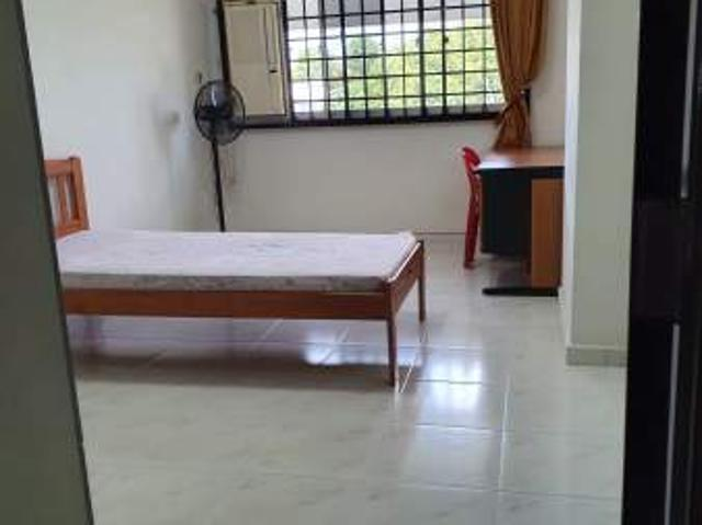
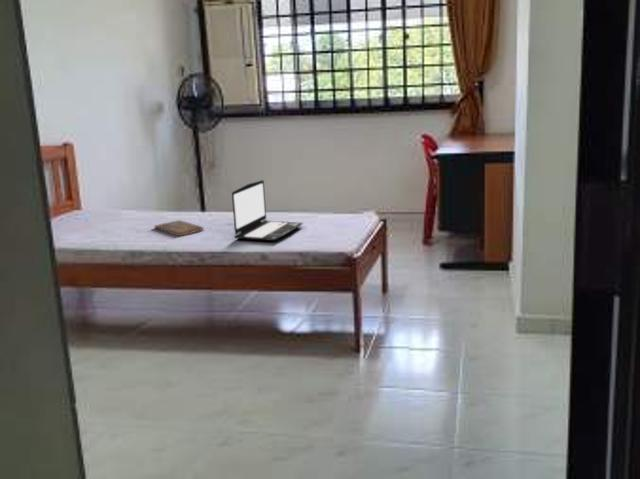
+ bible [154,219,205,237]
+ laptop [231,179,304,242]
